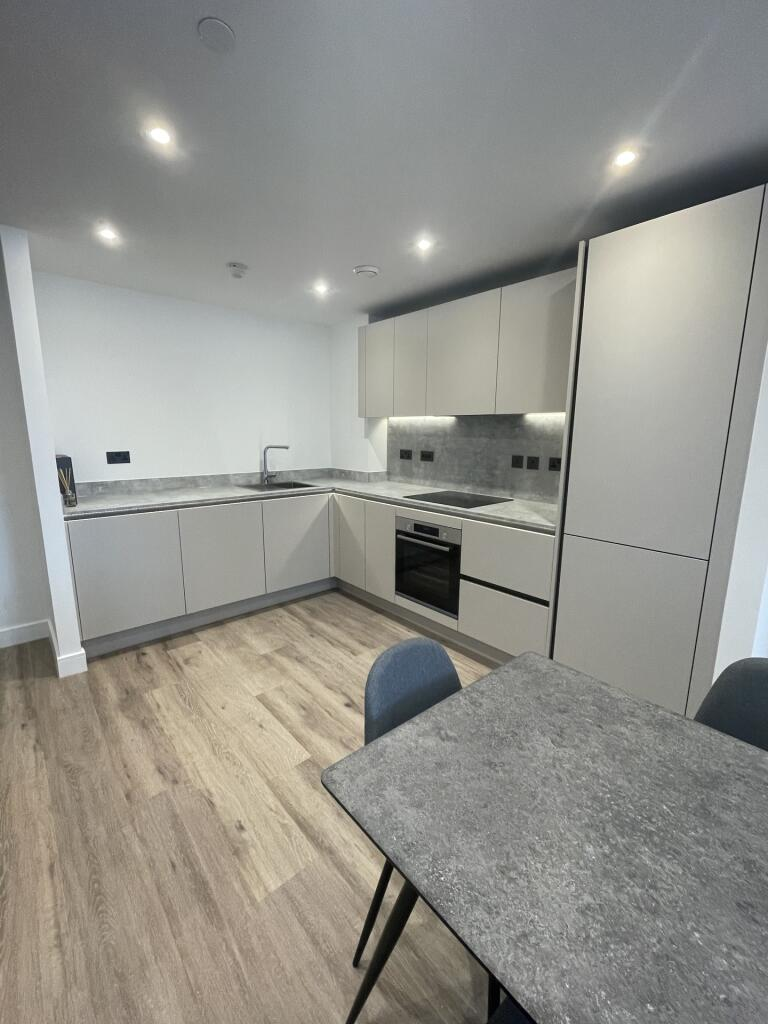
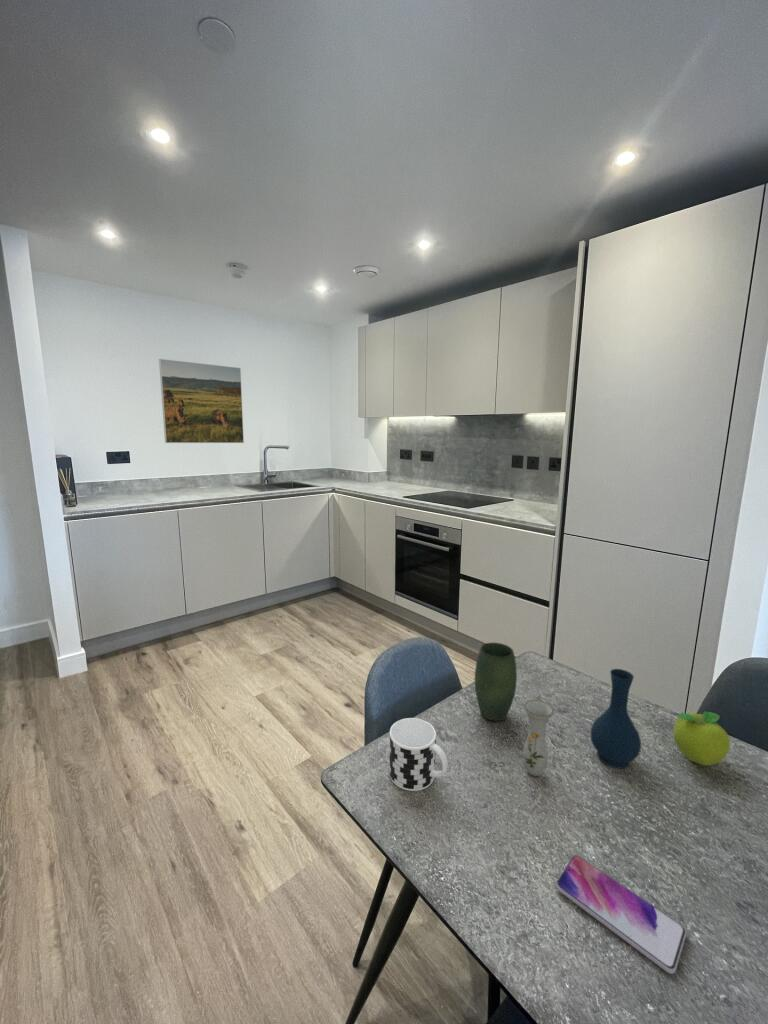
+ vase [474,642,642,777]
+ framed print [158,358,245,444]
+ smartphone [555,854,687,975]
+ fruit [672,711,731,767]
+ cup [388,717,449,792]
